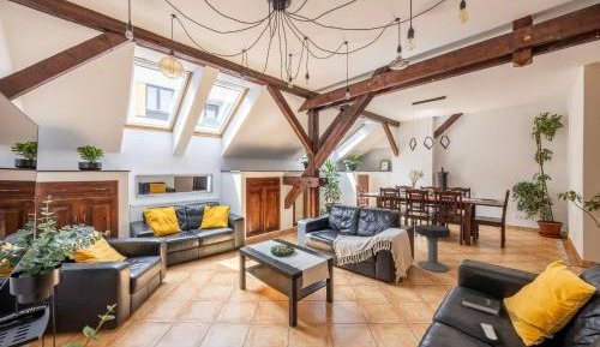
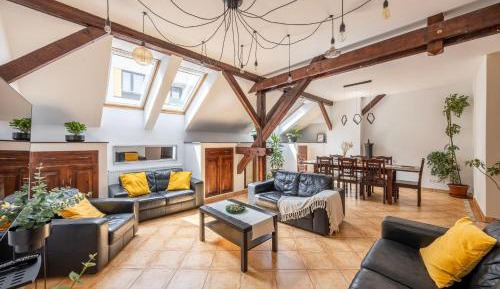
- hardback book [461,292,502,318]
- side table [415,223,451,273]
- remote control [478,322,500,345]
